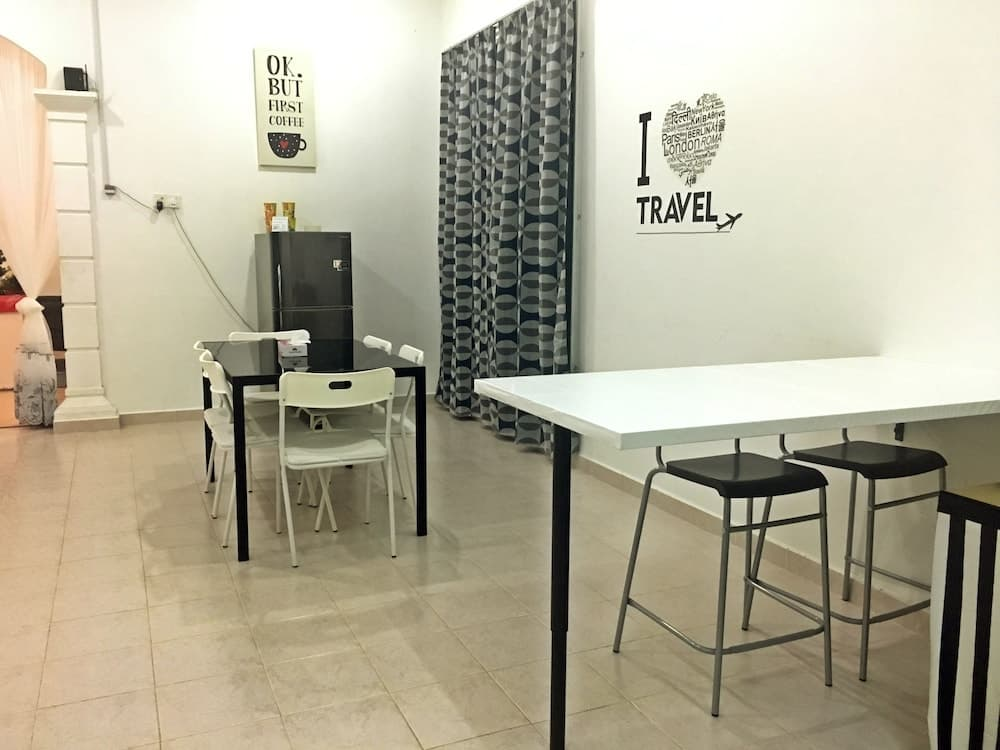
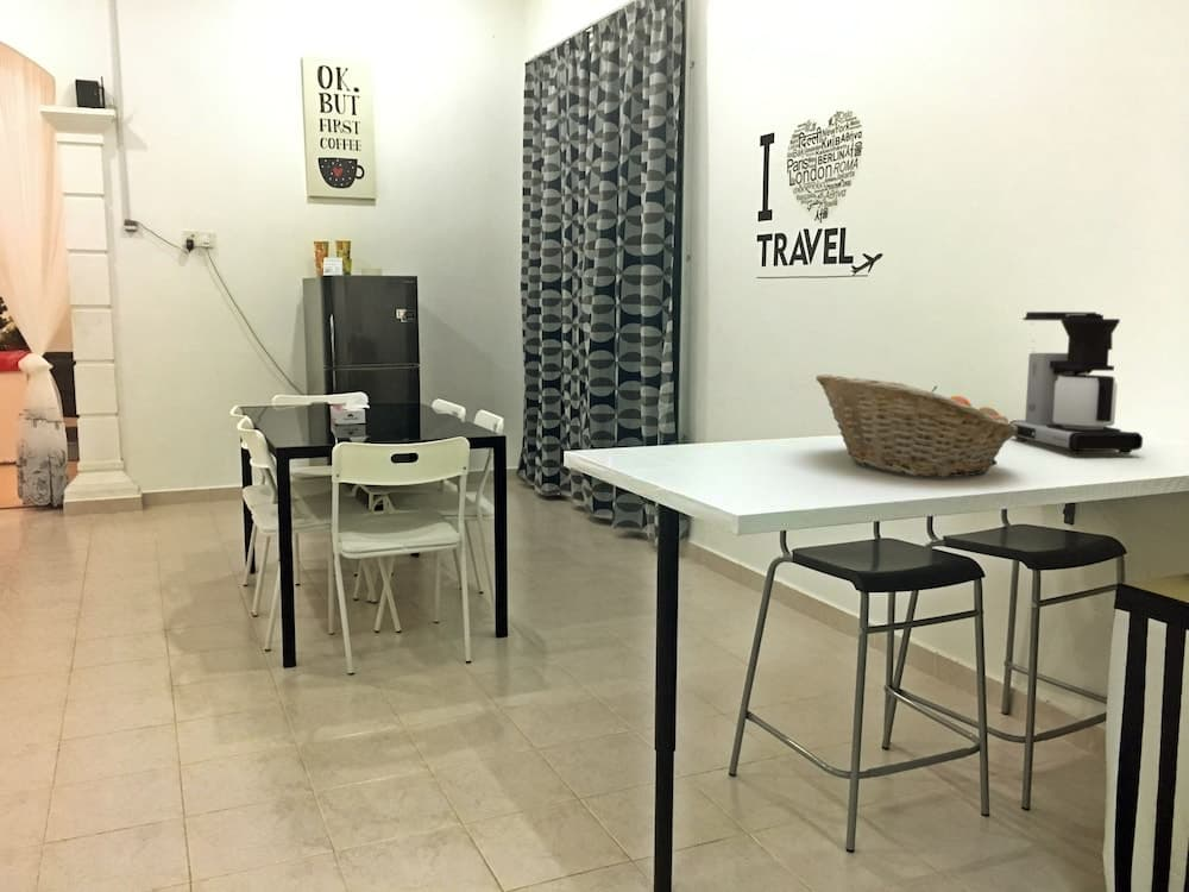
+ fruit basket [814,373,1018,478]
+ coffee maker [1008,310,1144,456]
